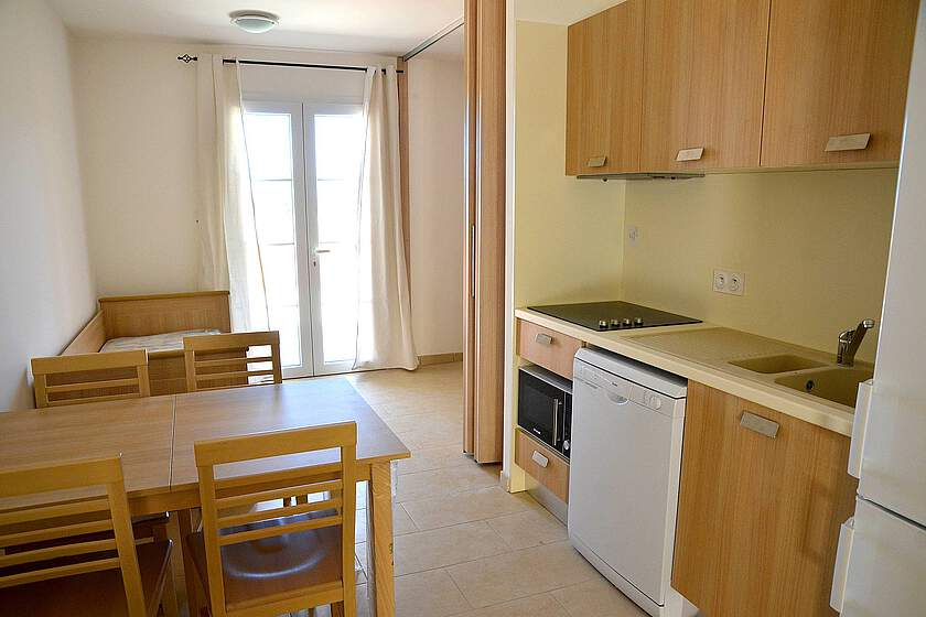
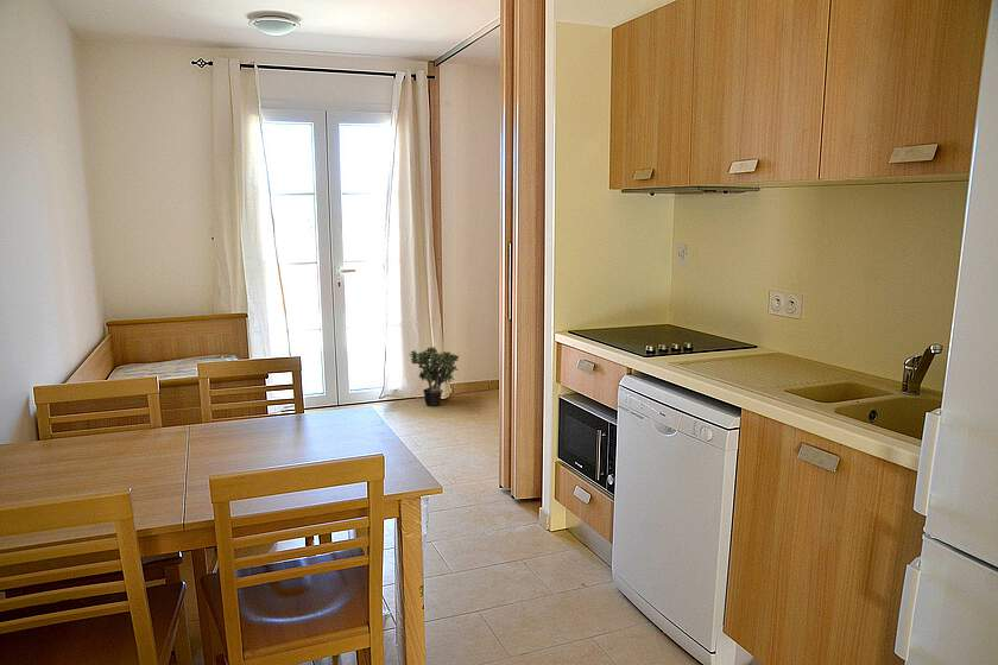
+ potted plant [408,346,460,407]
